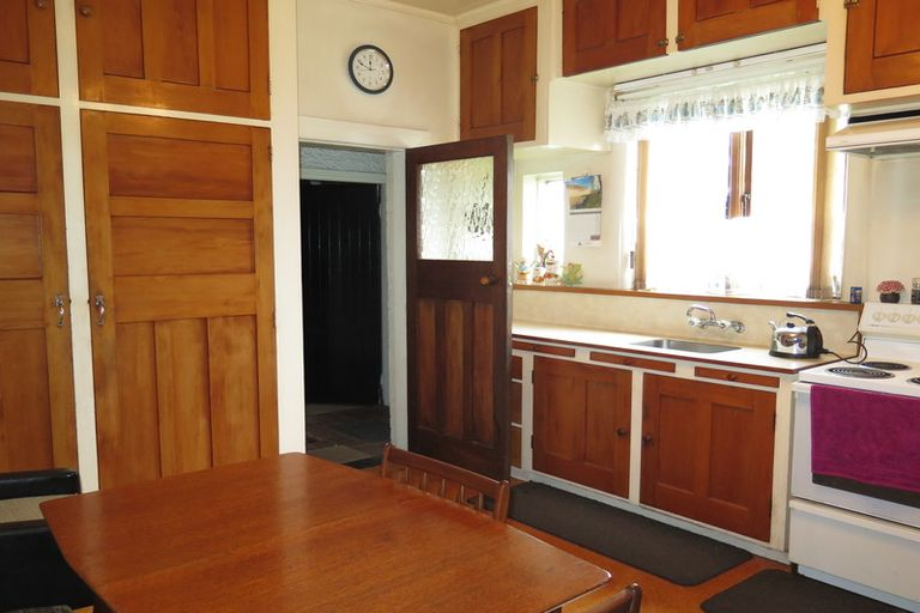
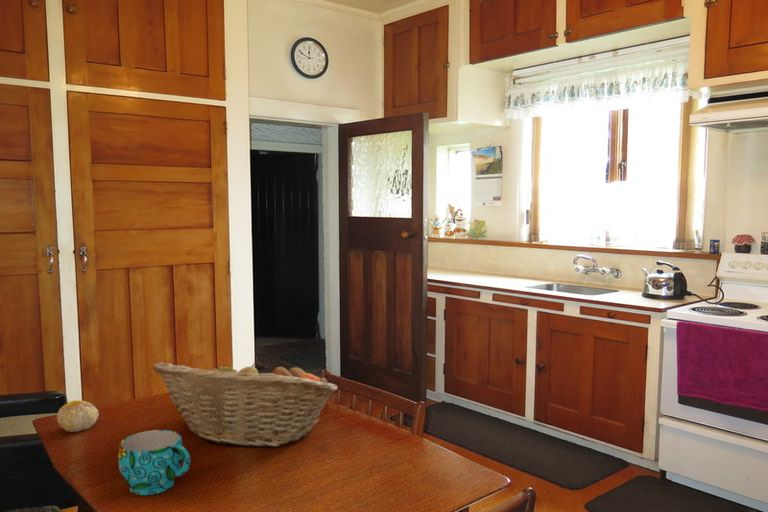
+ fruit [56,399,99,433]
+ cup [117,429,192,496]
+ fruit basket [151,356,339,448]
